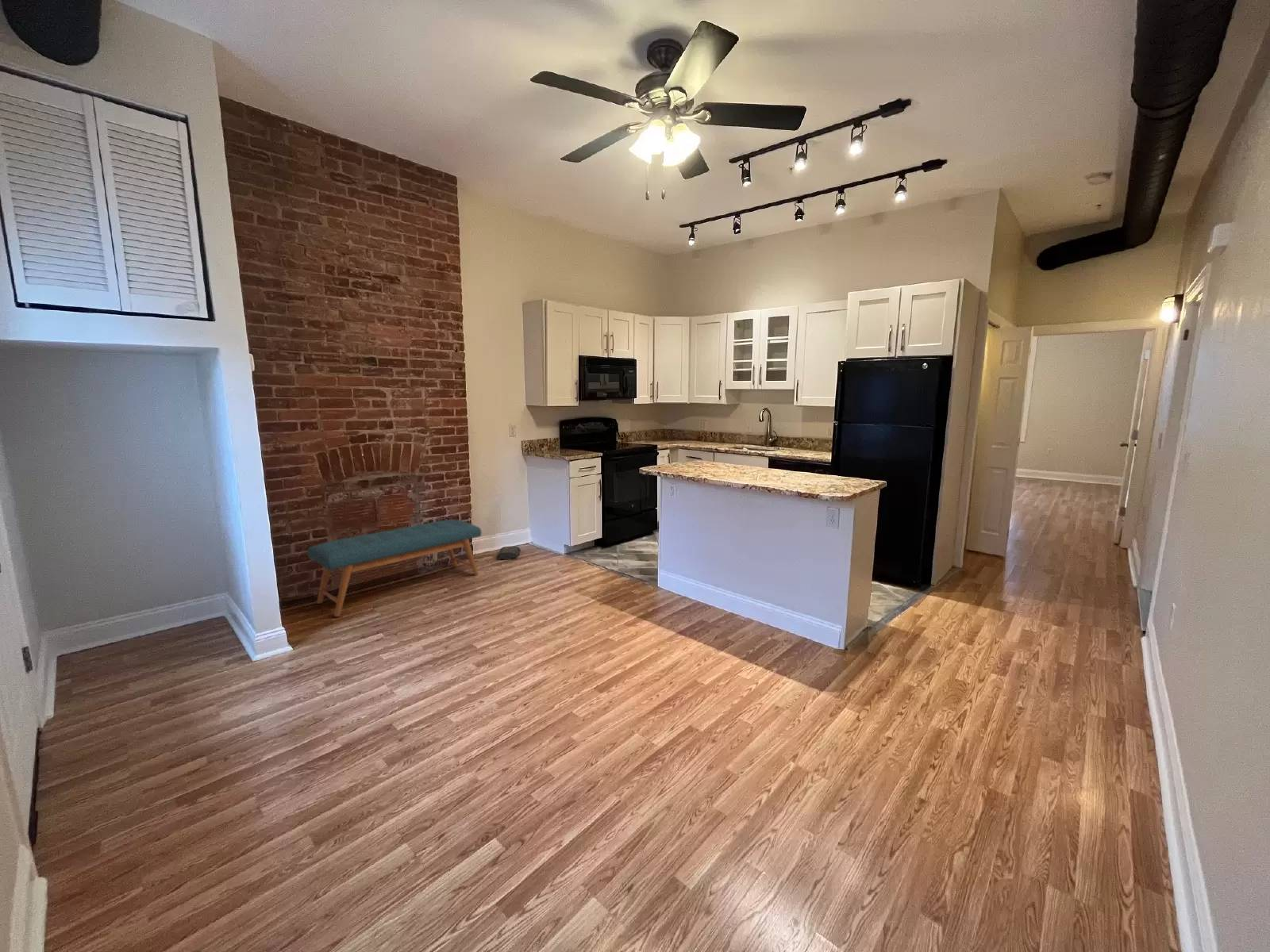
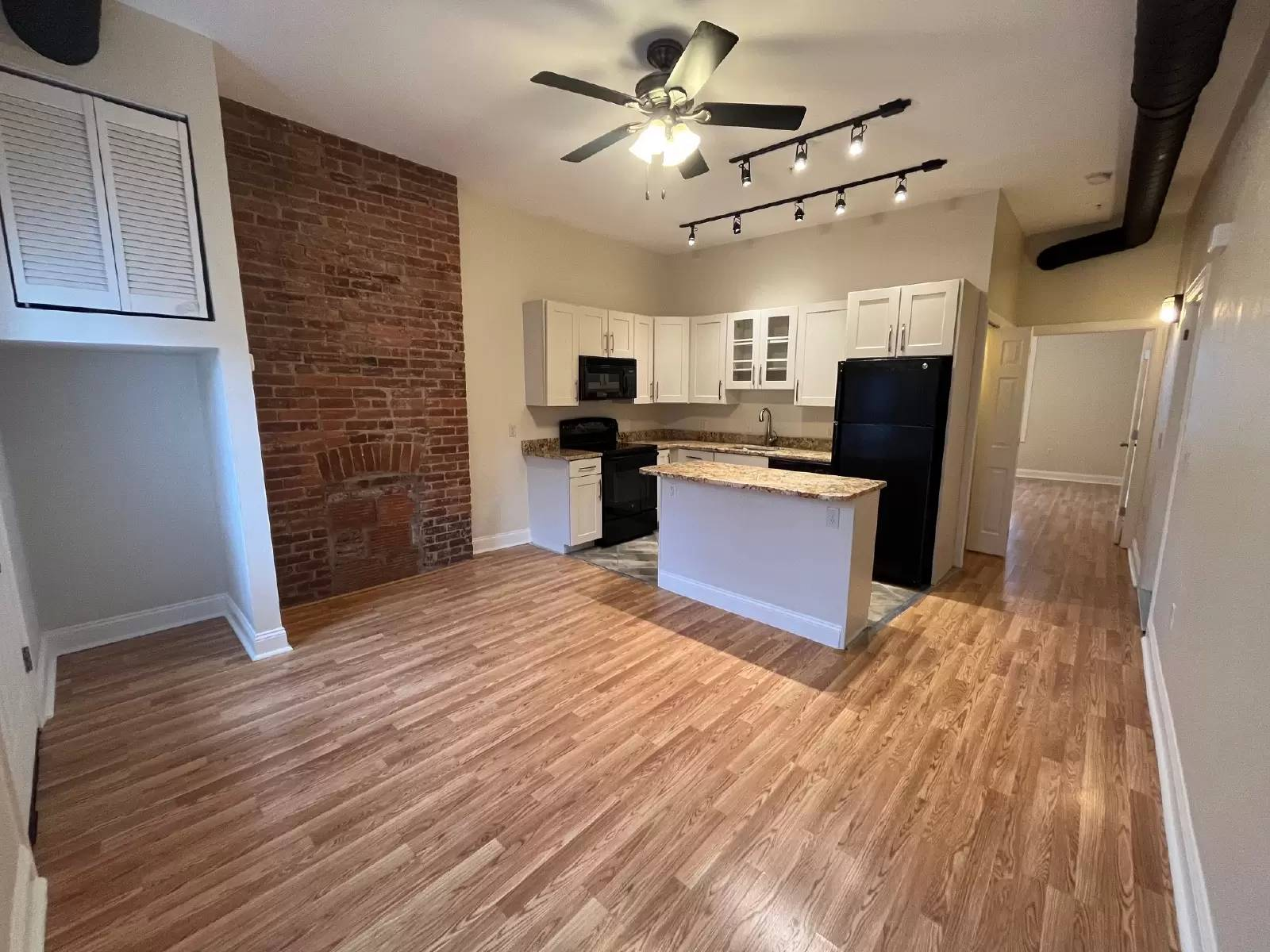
- bag [497,546,521,560]
- bench [306,519,482,617]
